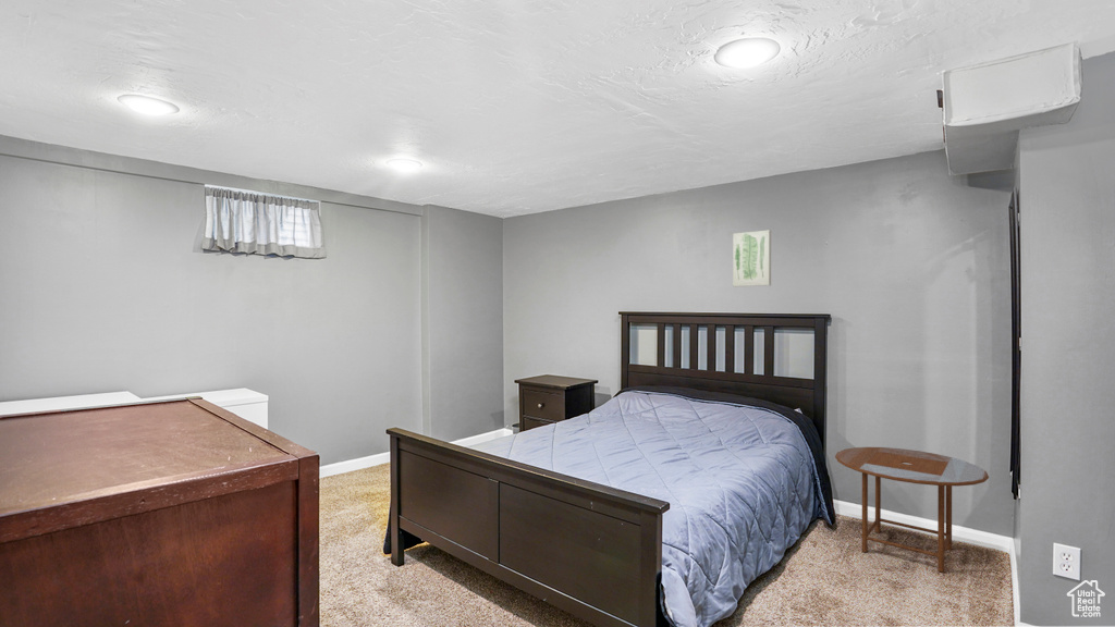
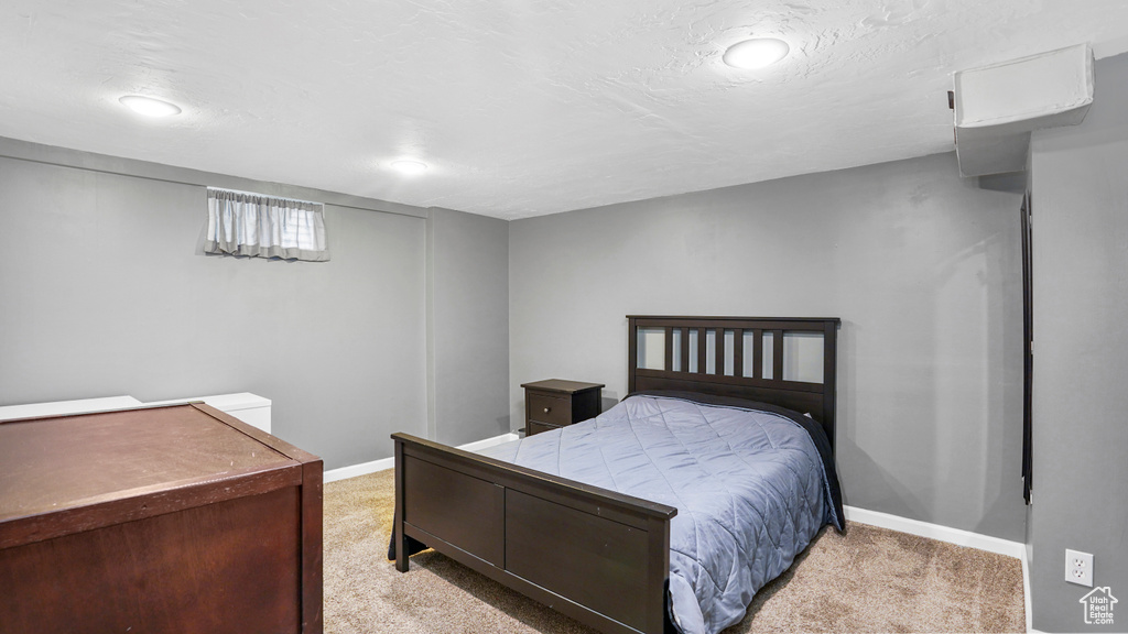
- wall art [732,229,772,287]
- side table [834,446,990,574]
